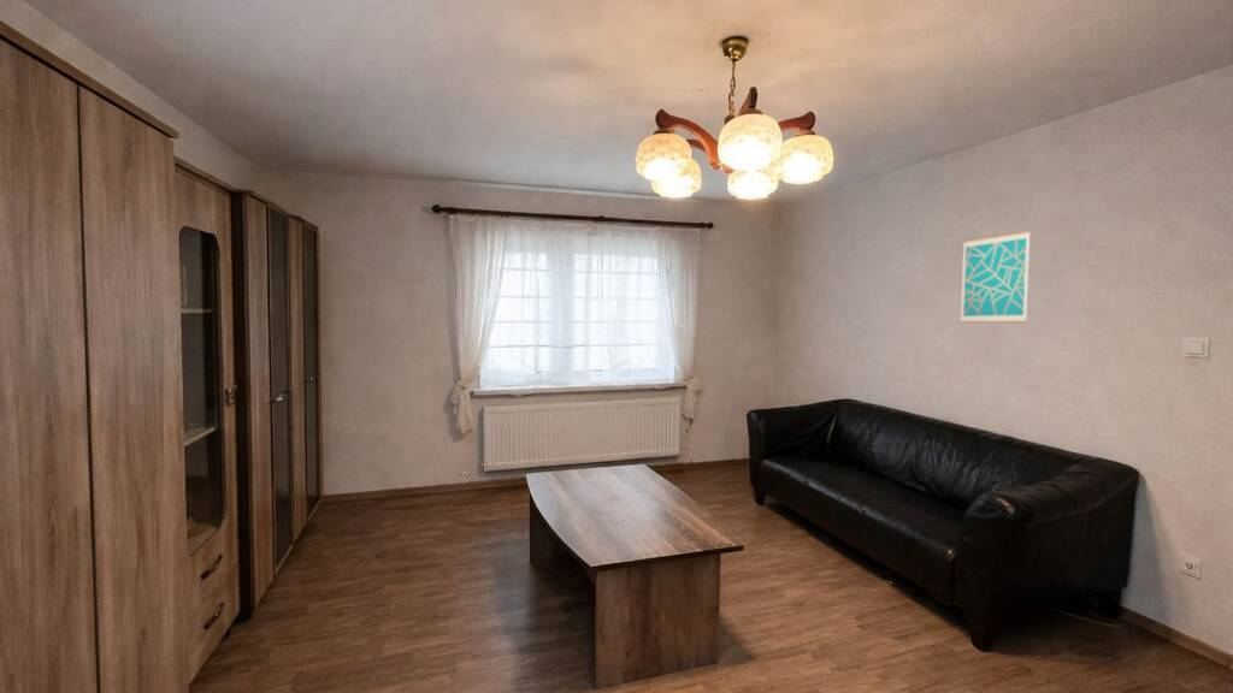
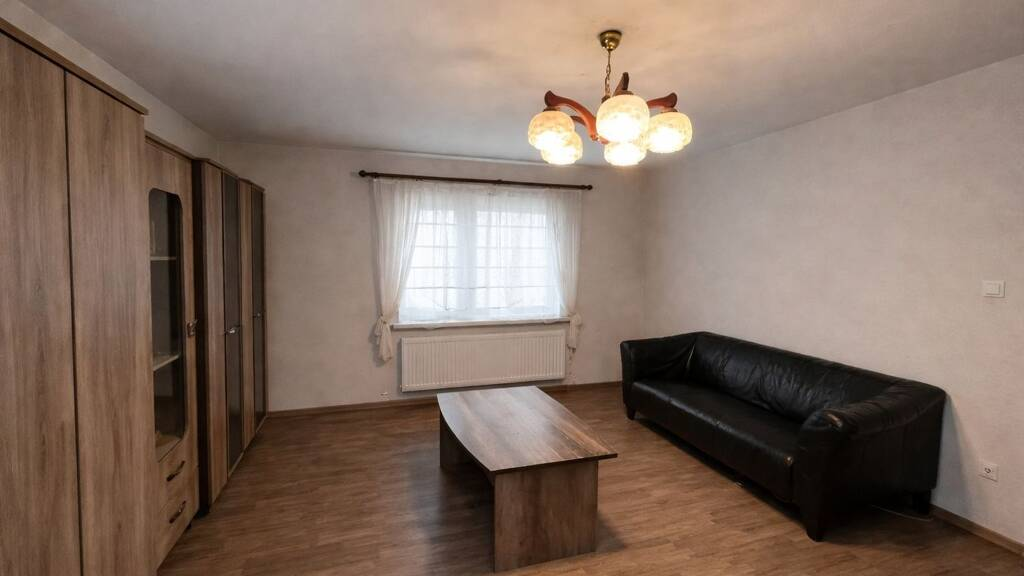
- wall art [958,229,1032,324]
